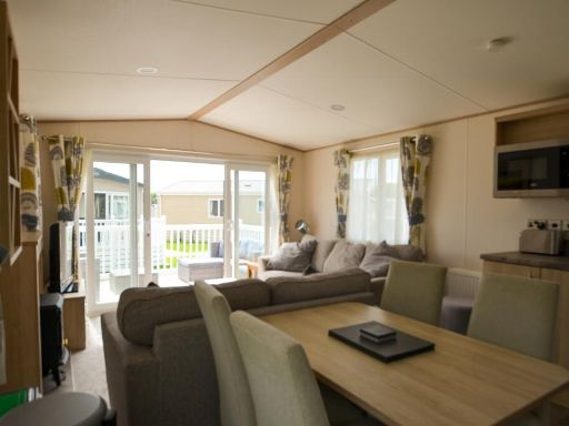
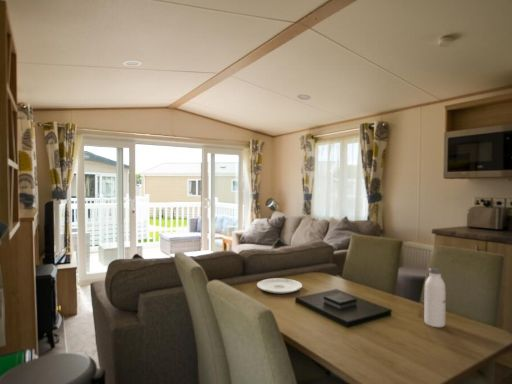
+ water bottle [423,267,447,328]
+ plate [256,277,303,295]
